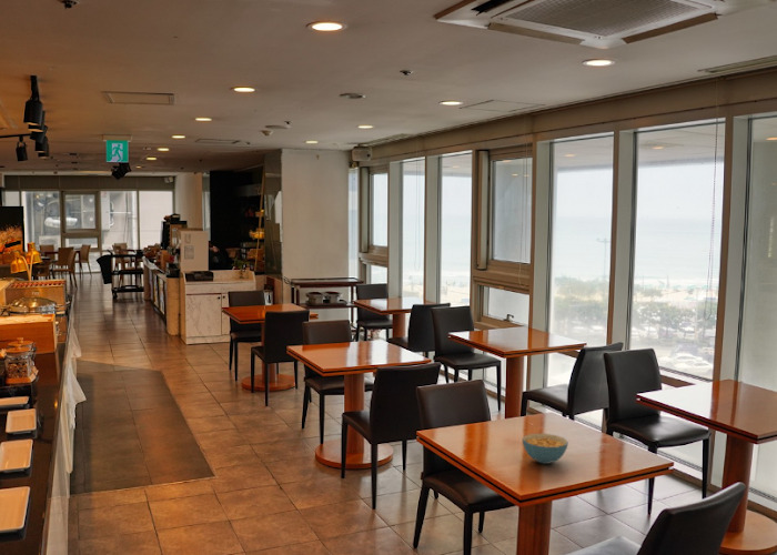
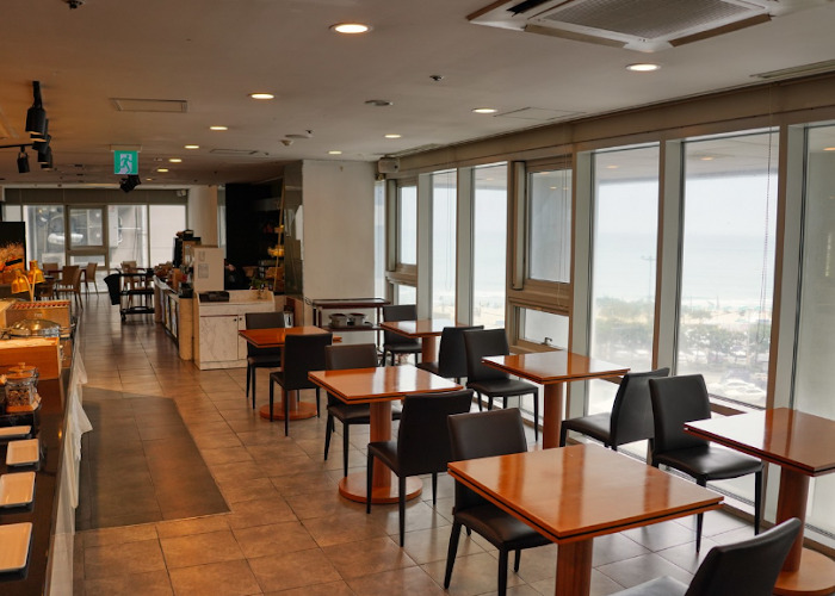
- cereal bowl [522,433,569,465]
